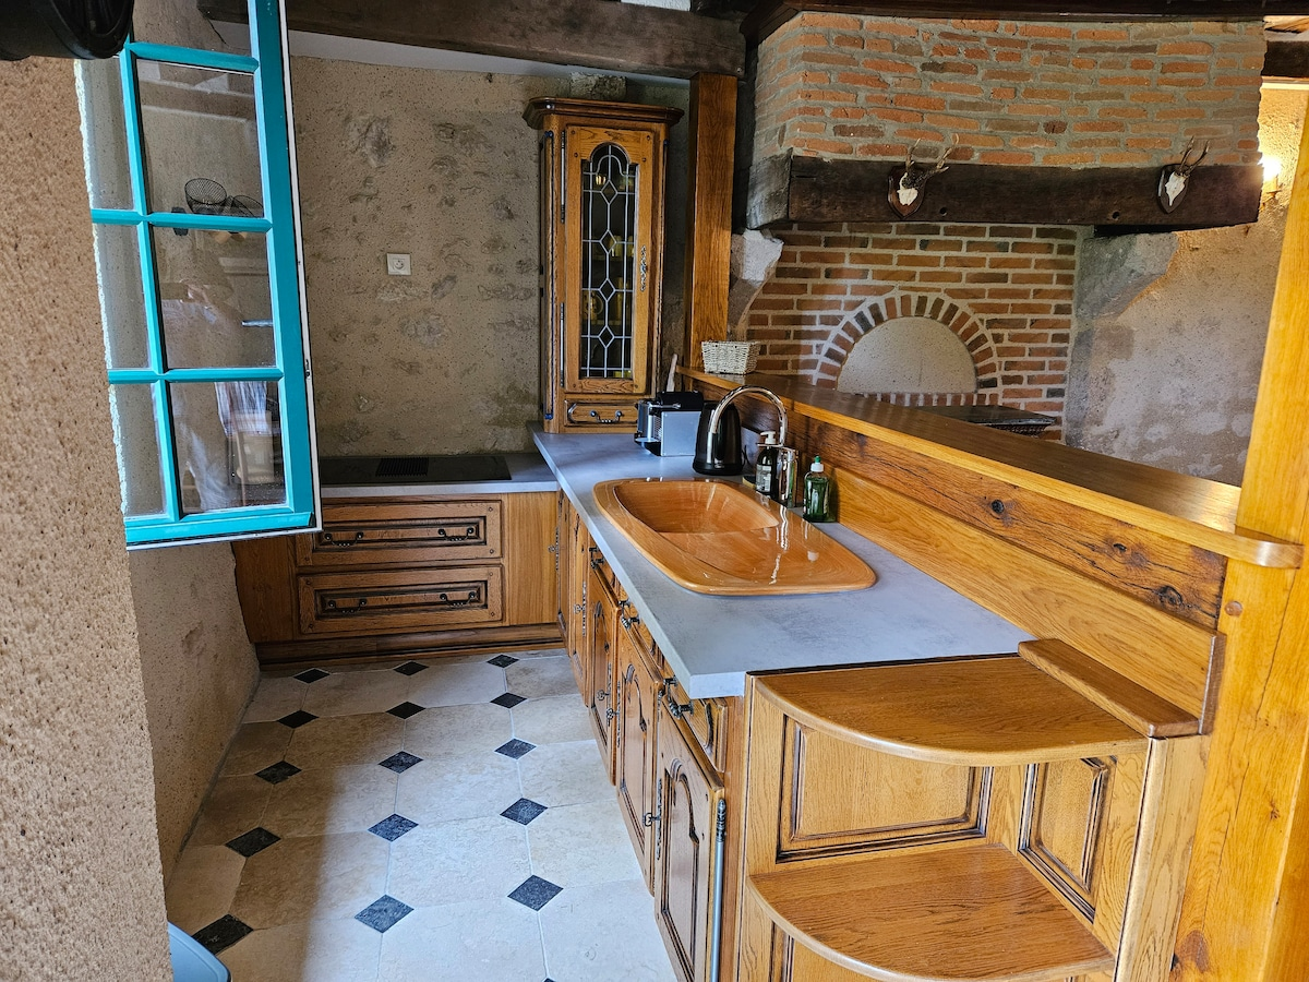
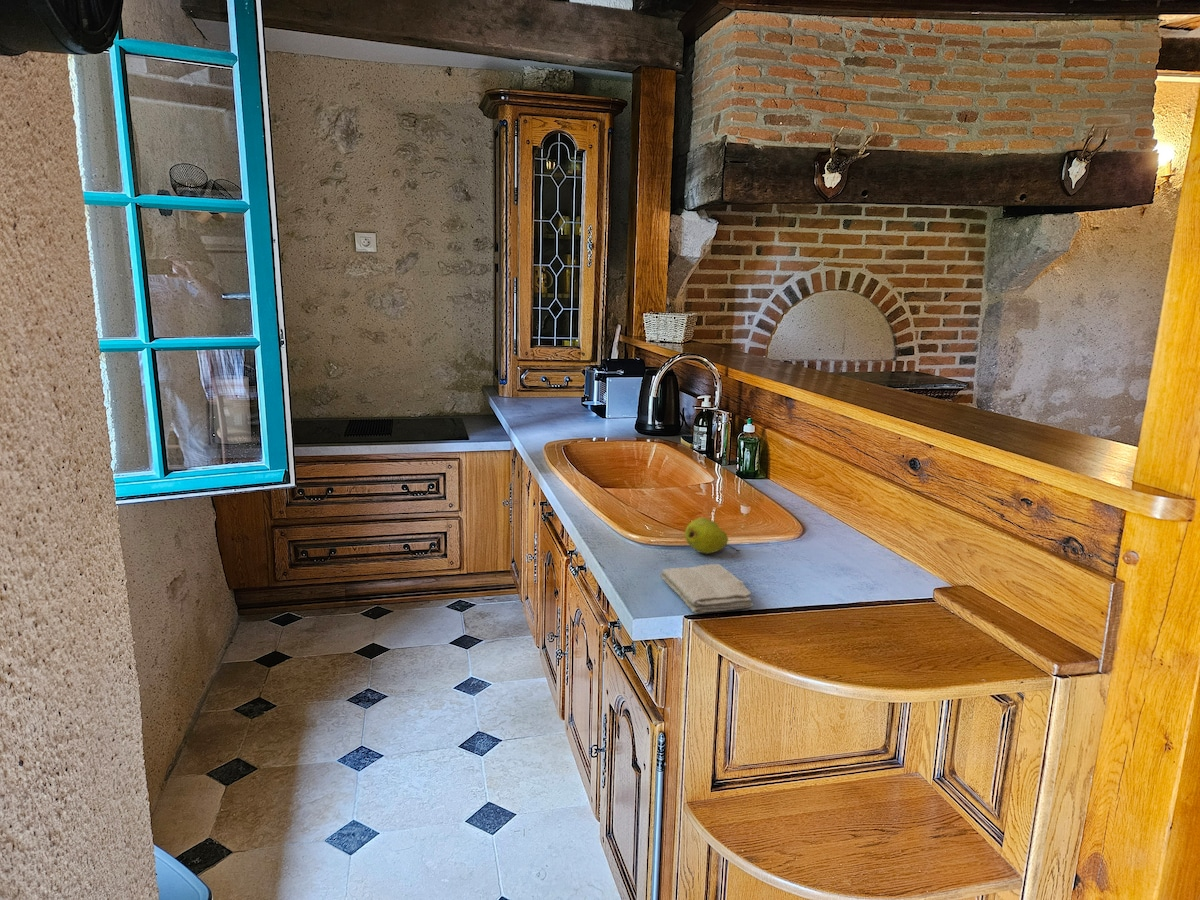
+ fruit [684,517,742,555]
+ washcloth [660,563,754,614]
